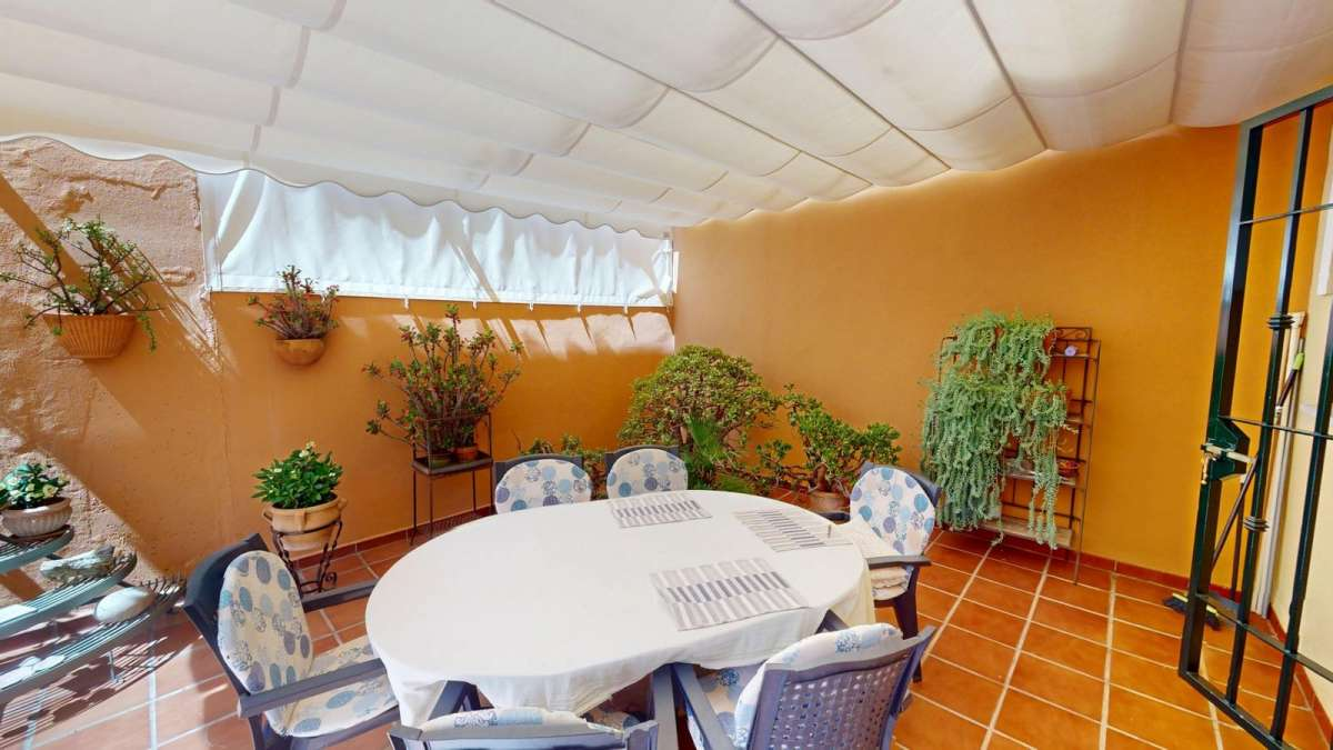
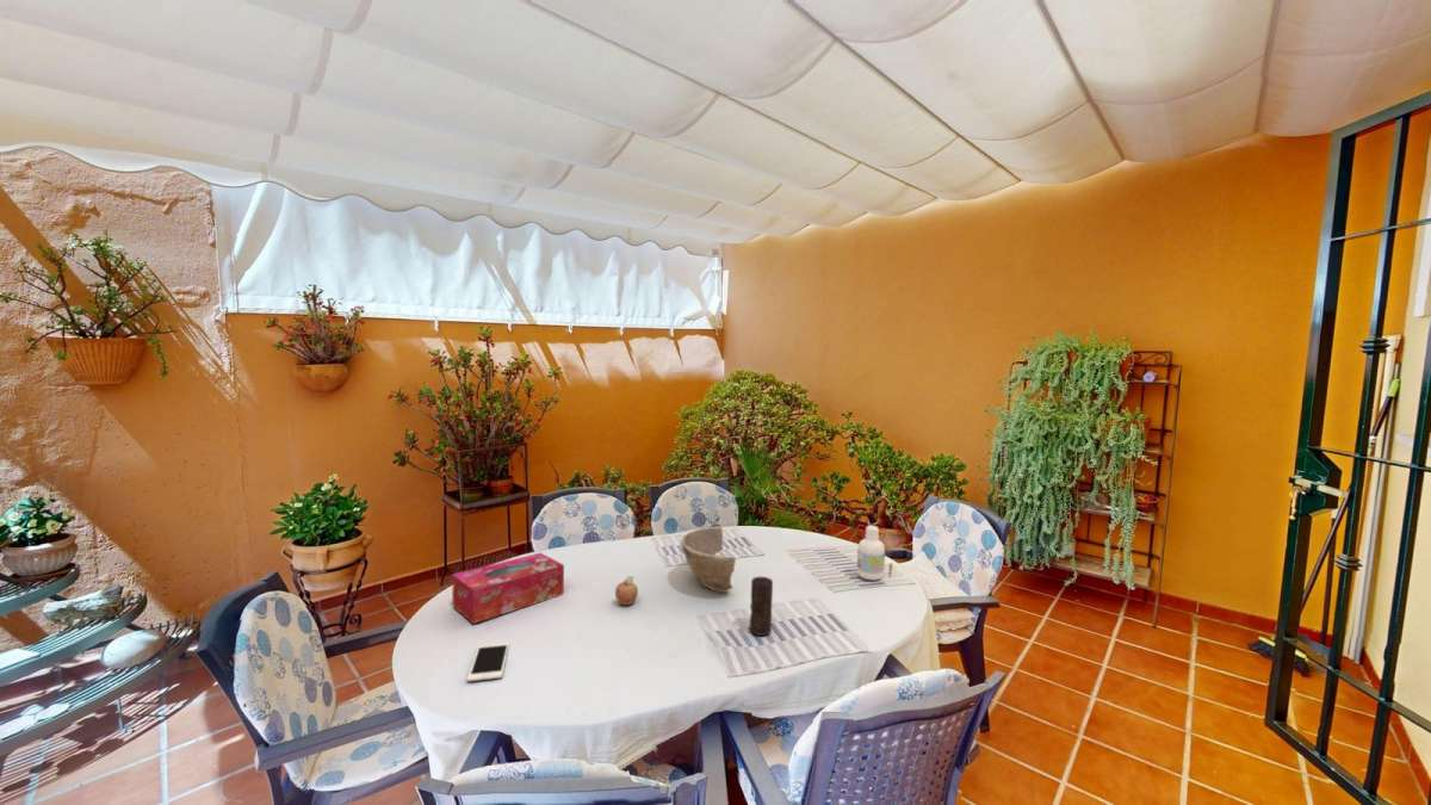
+ candle [749,576,774,637]
+ fruit [614,575,639,606]
+ bowl [680,525,737,594]
+ cell phone [466,642,510,682]
+ bottle [855,525,886,581]
+ tissue box [451,552,565,625]
